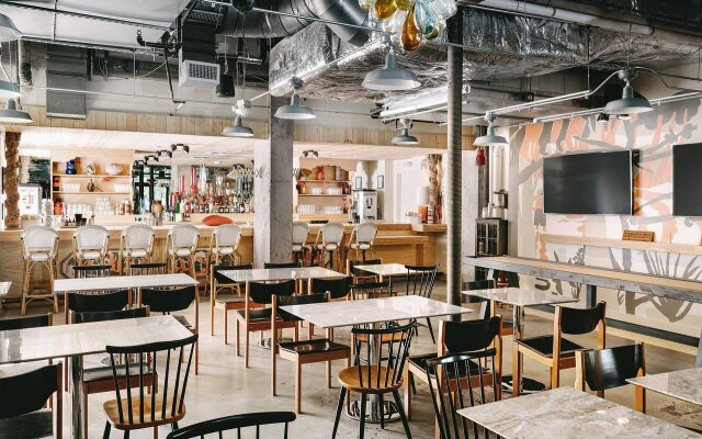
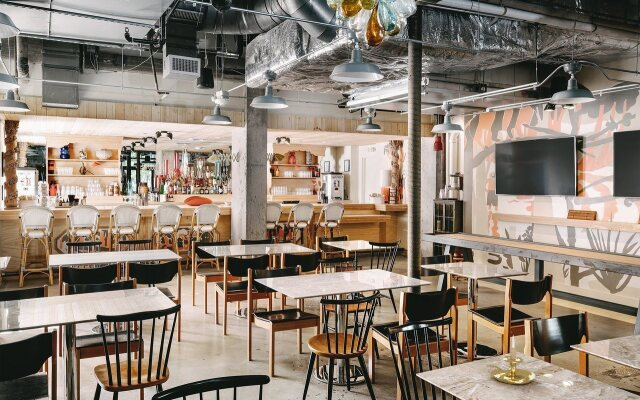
+ candle holder [484,335,536,385]
